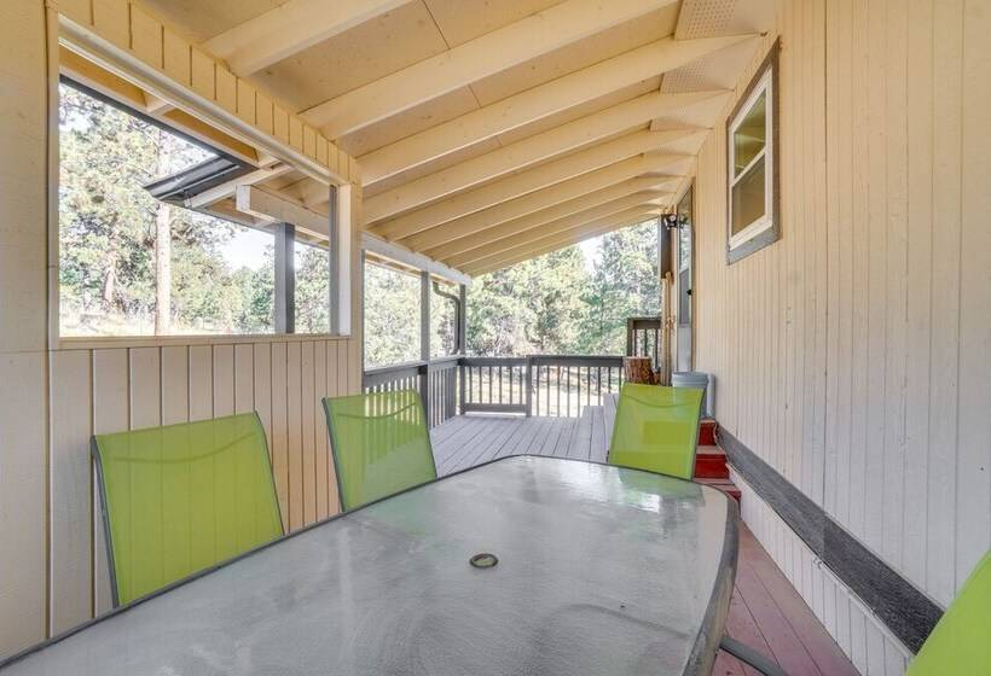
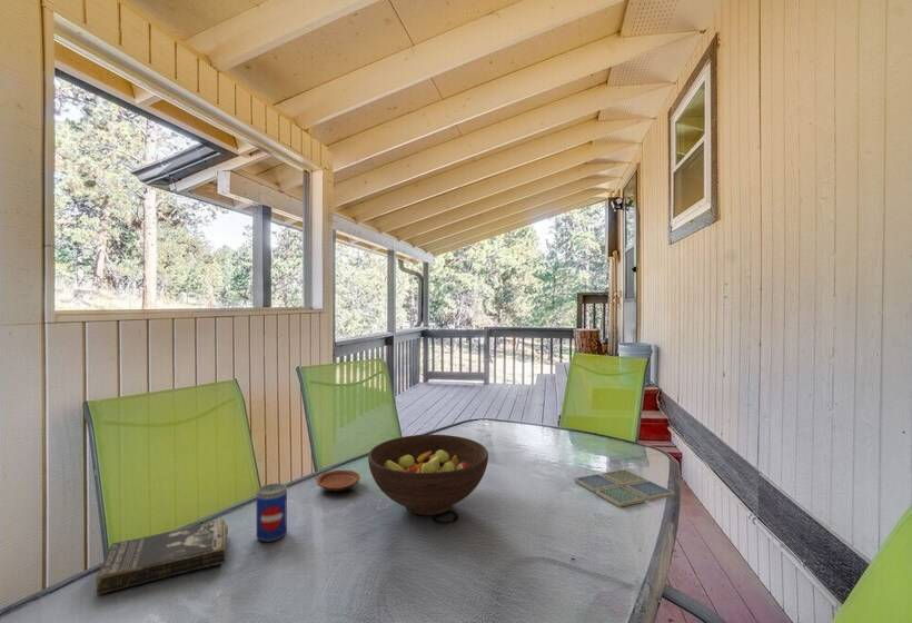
+ book [95,517,229,595]
+ plate [316,469,361,492]
+ drink coaster [573,468,676,508]
+ beer can [256,482,288,543]
+ fruit bowl [367,434,489,516]
